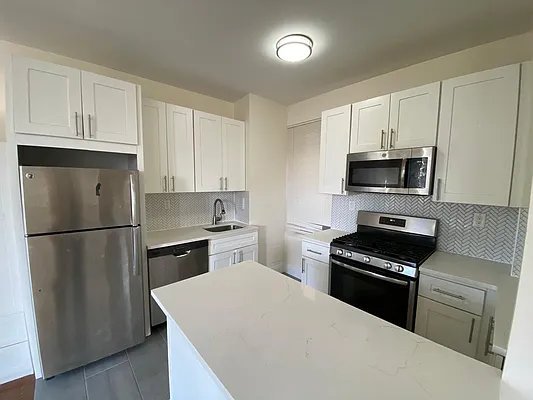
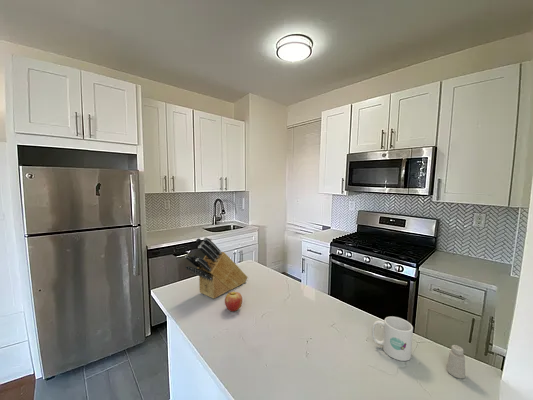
+ mug [371,316,414,362]
+ knife block [184,236,248,300]
+ saltshaker [445,344,466,379]
+ fruit [224,291,243,312]
